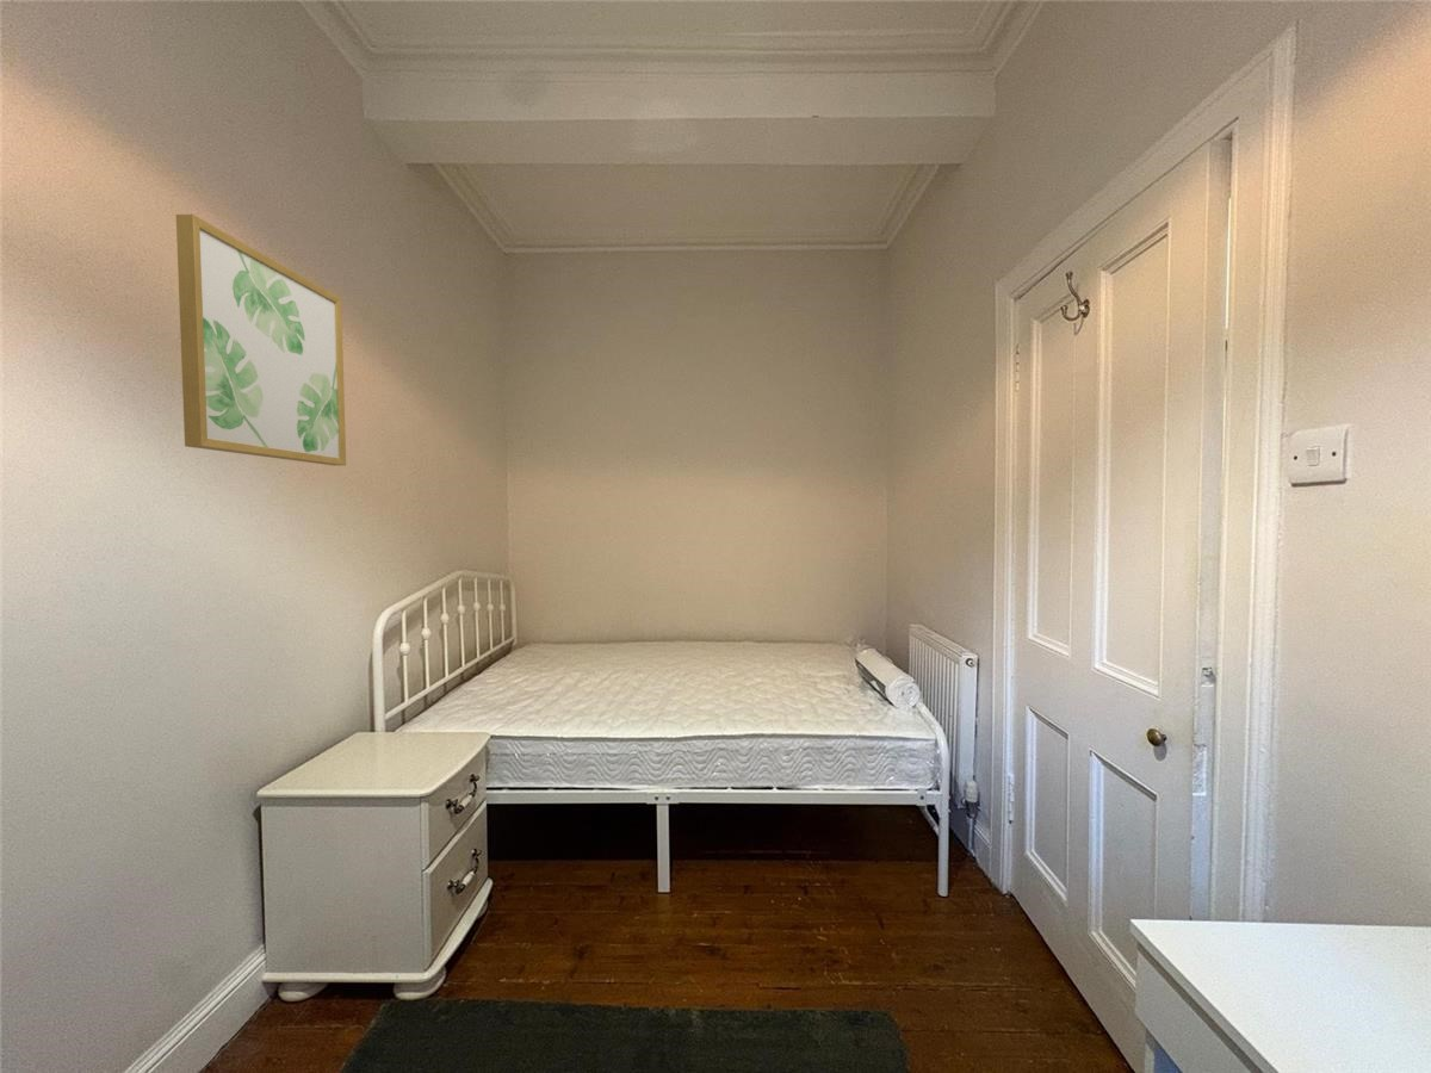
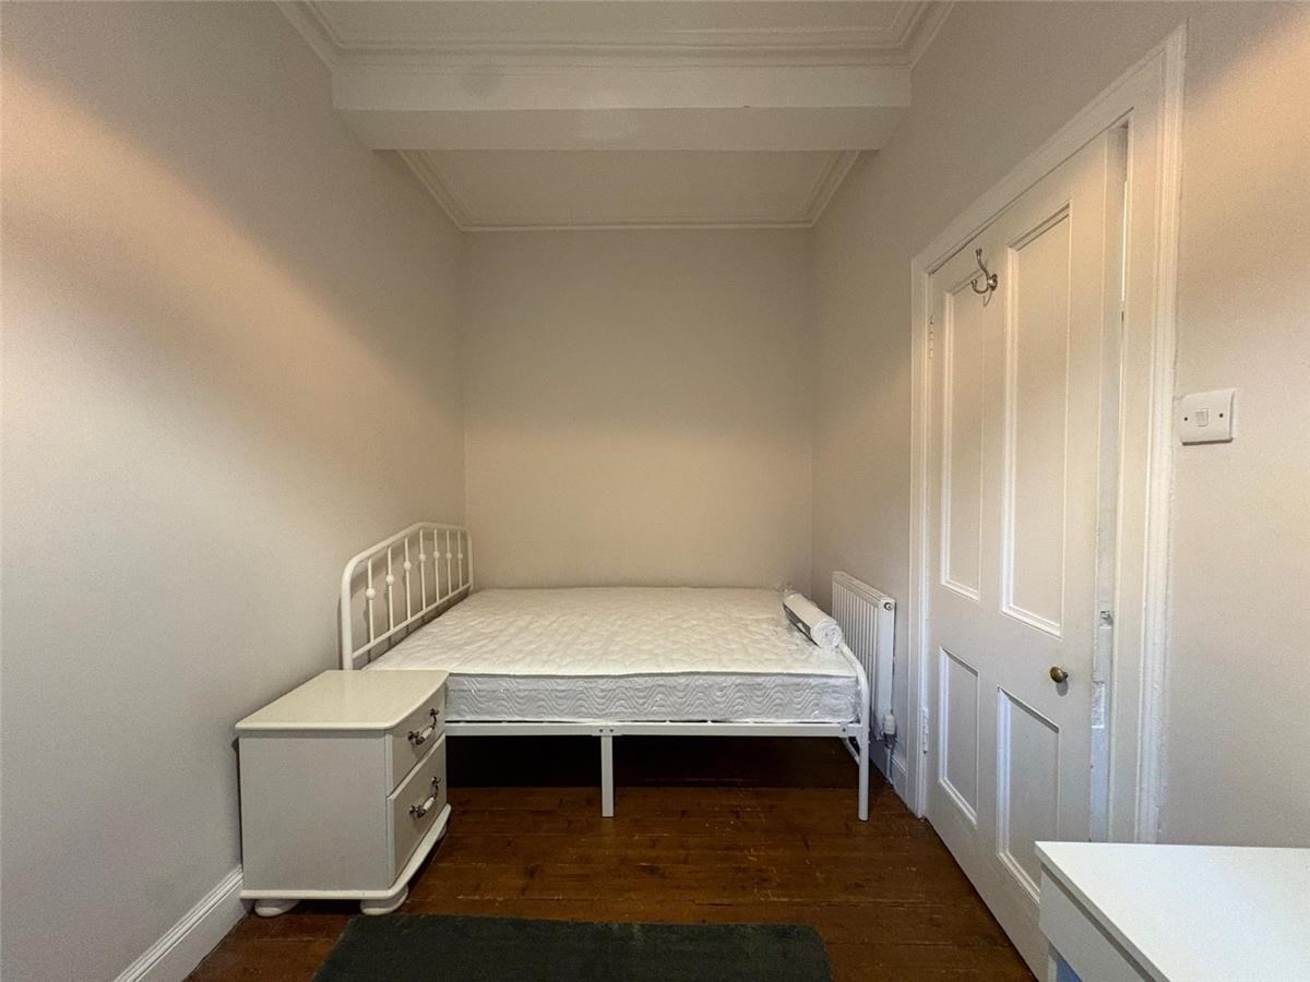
- wall art [175,213,347,467]
